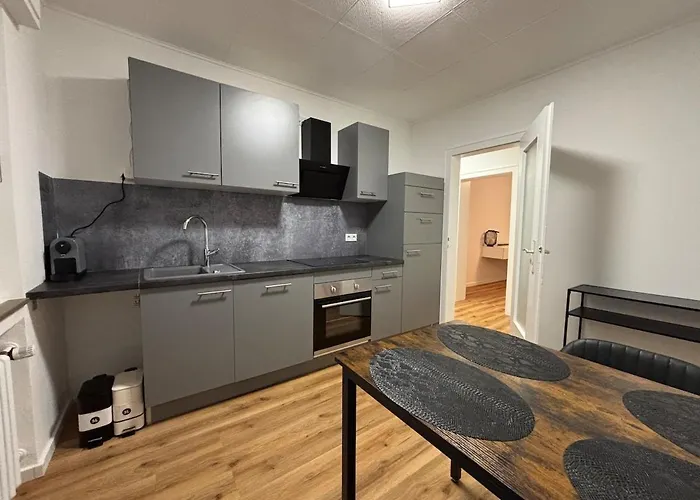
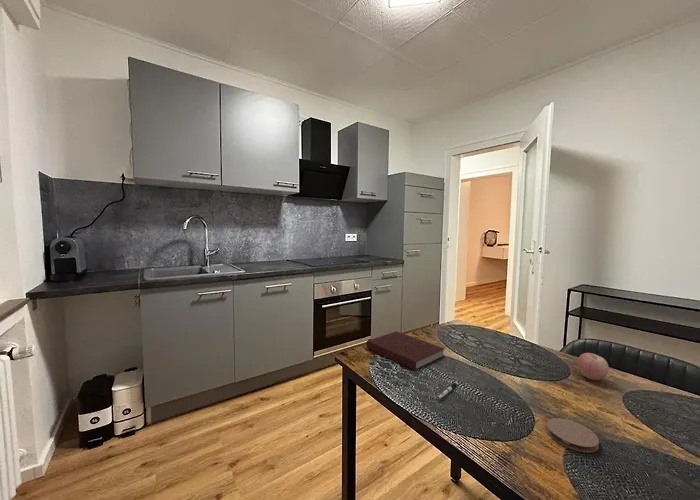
+ apple [576,352,610,381]
+ coaster [546,417,600,454]
+ notebook [366,330,446,371]
+ pen [437,381,459,400]
